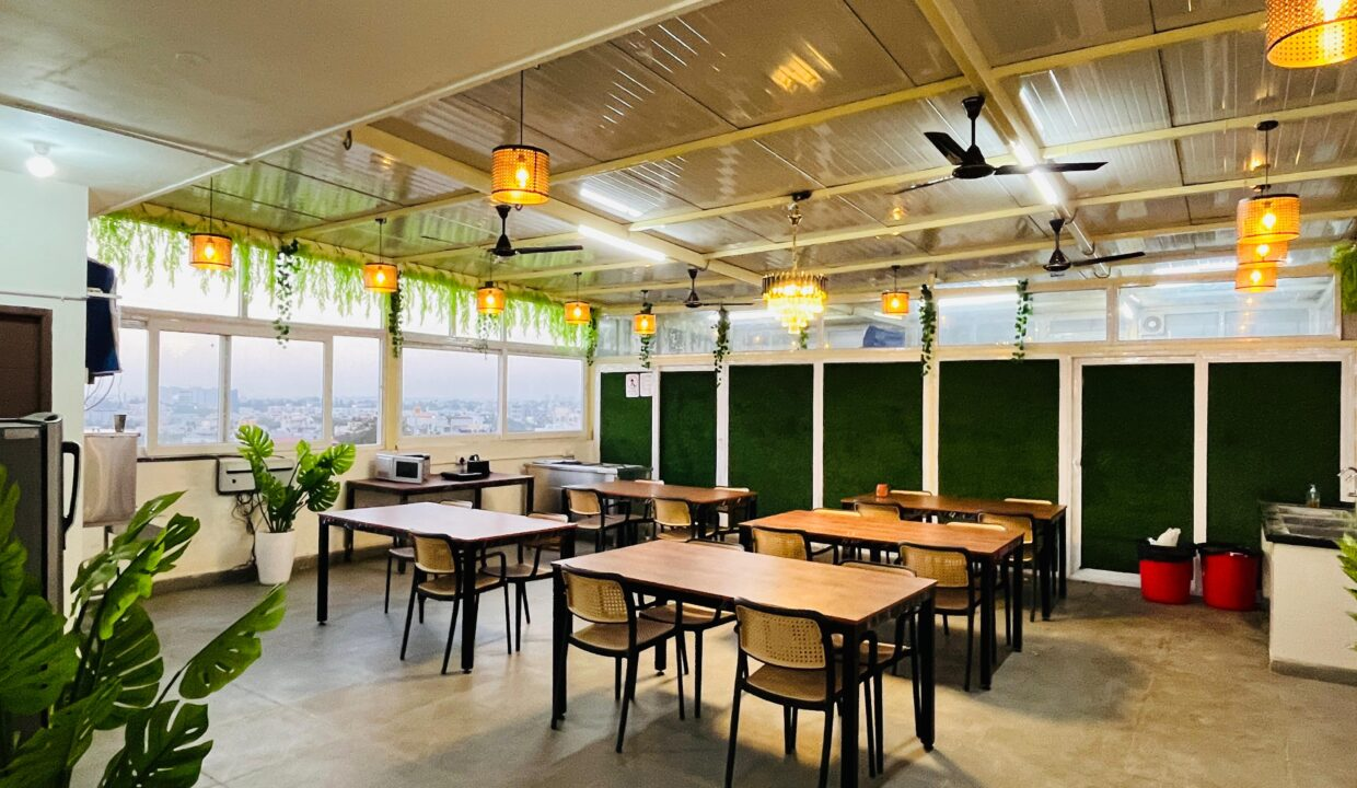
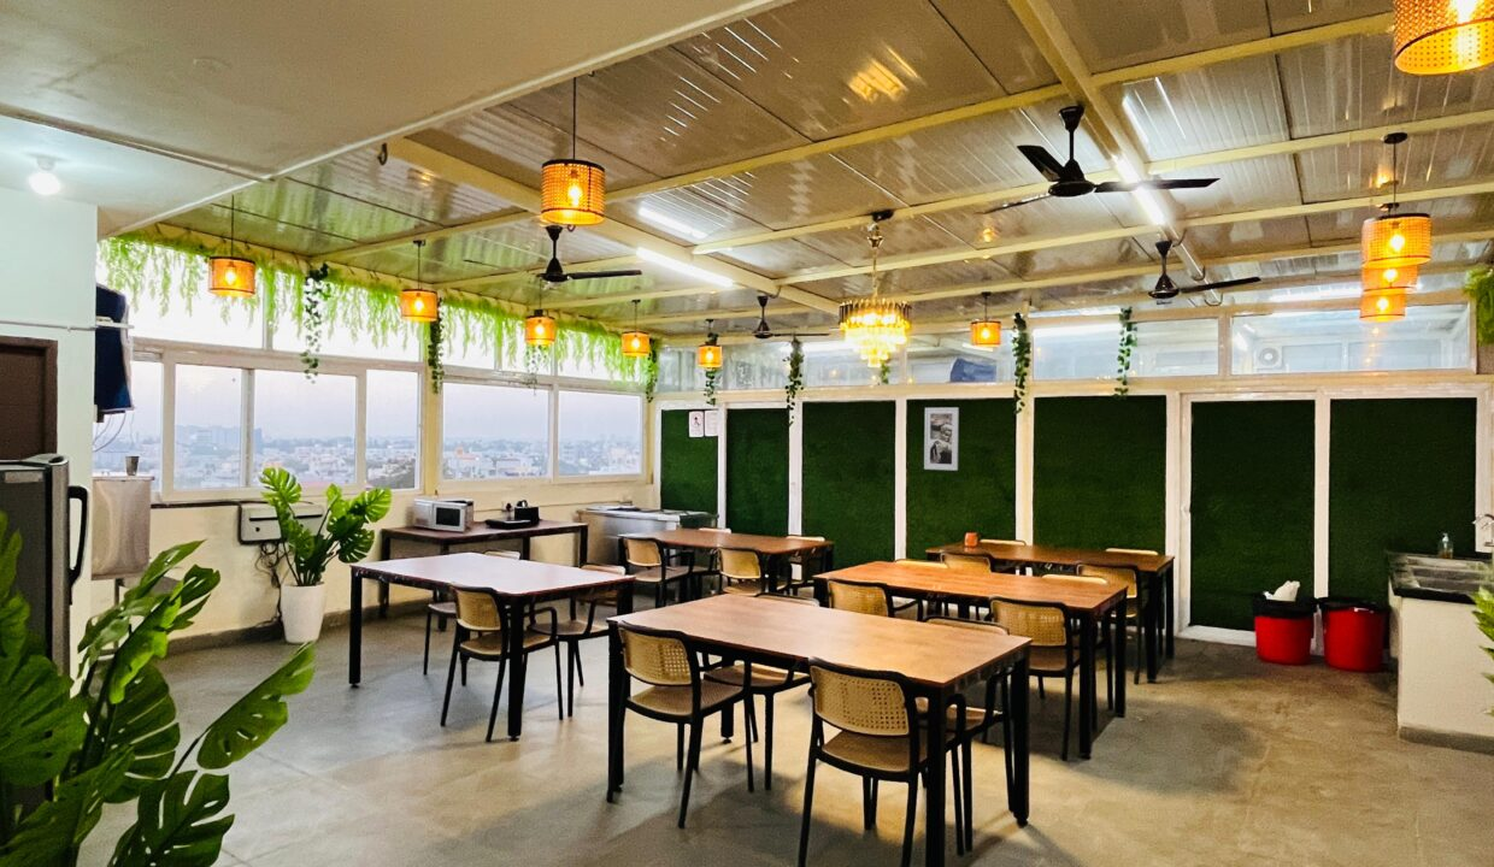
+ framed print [923,406,960,472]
